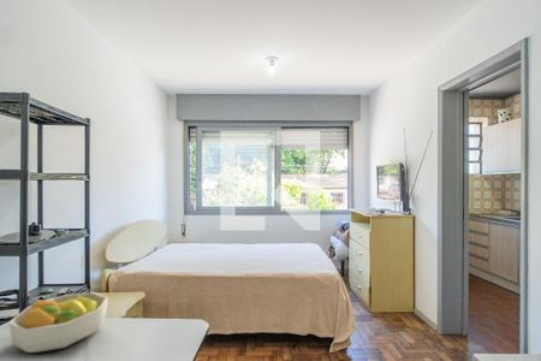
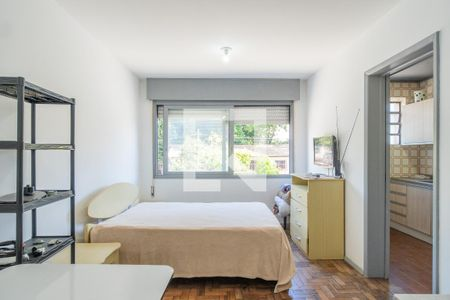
- fruit bowl [7,291,109,354]
